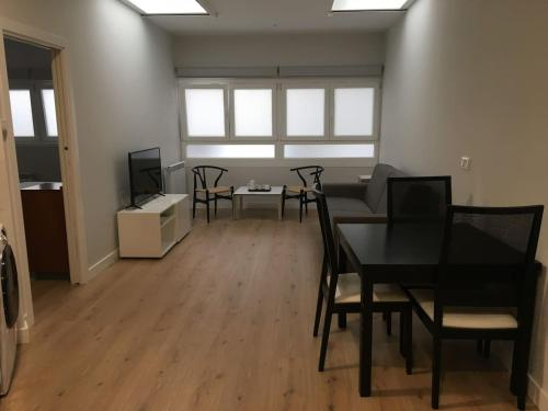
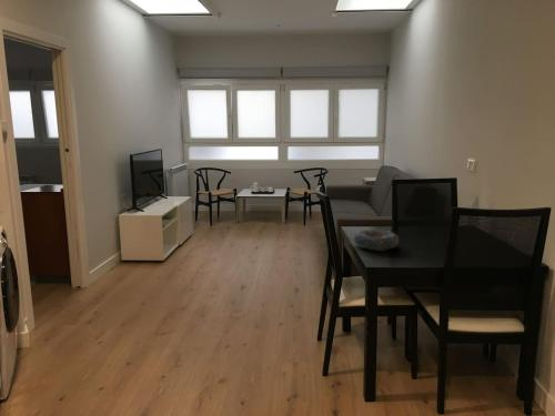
+ decorative bowl [353,229,400,252]
